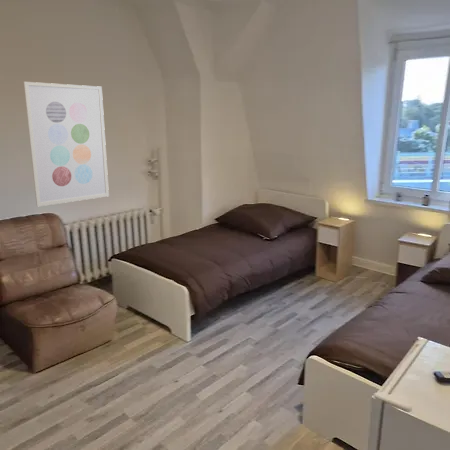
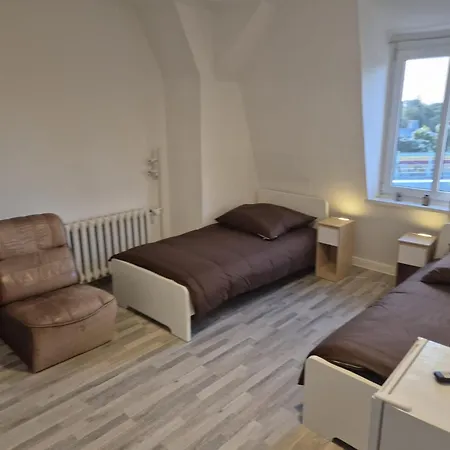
- wall art [23,81,110,208]
